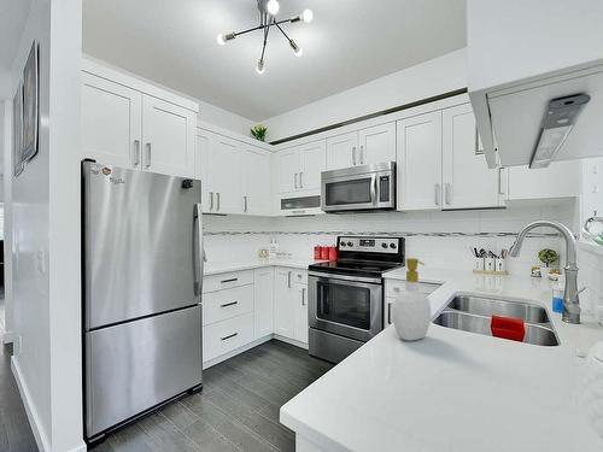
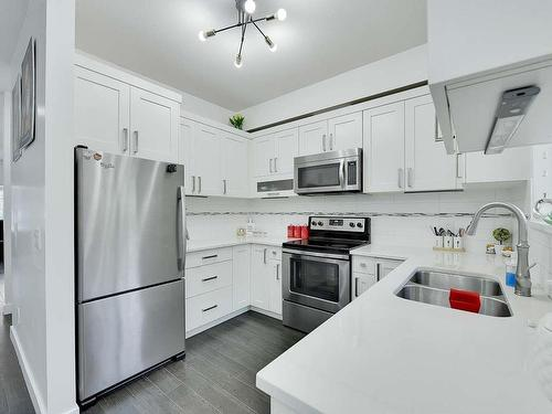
- soap bottle [392,257,432,342]
